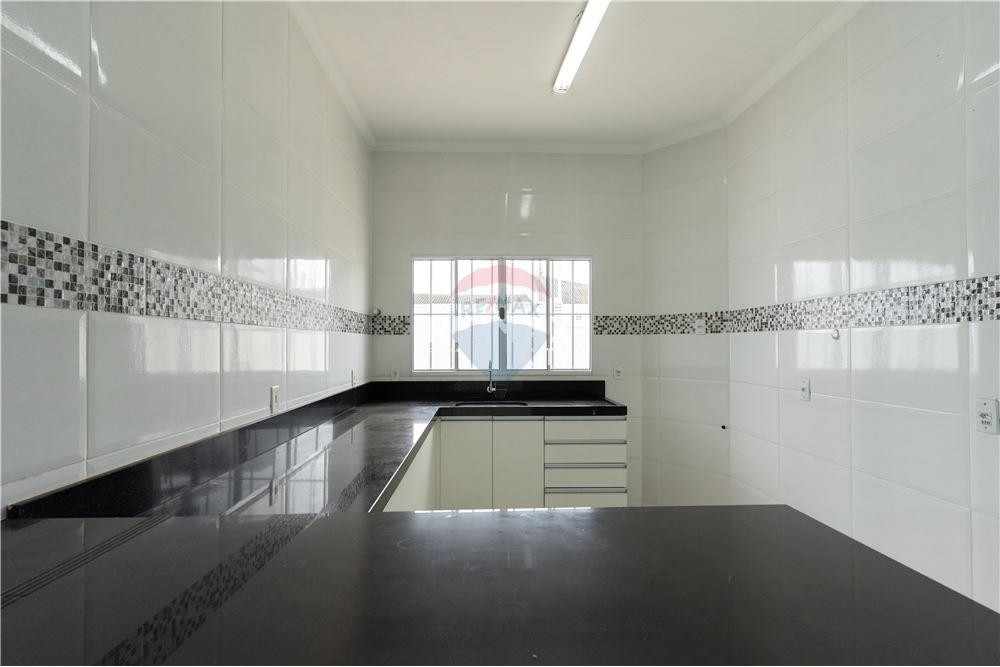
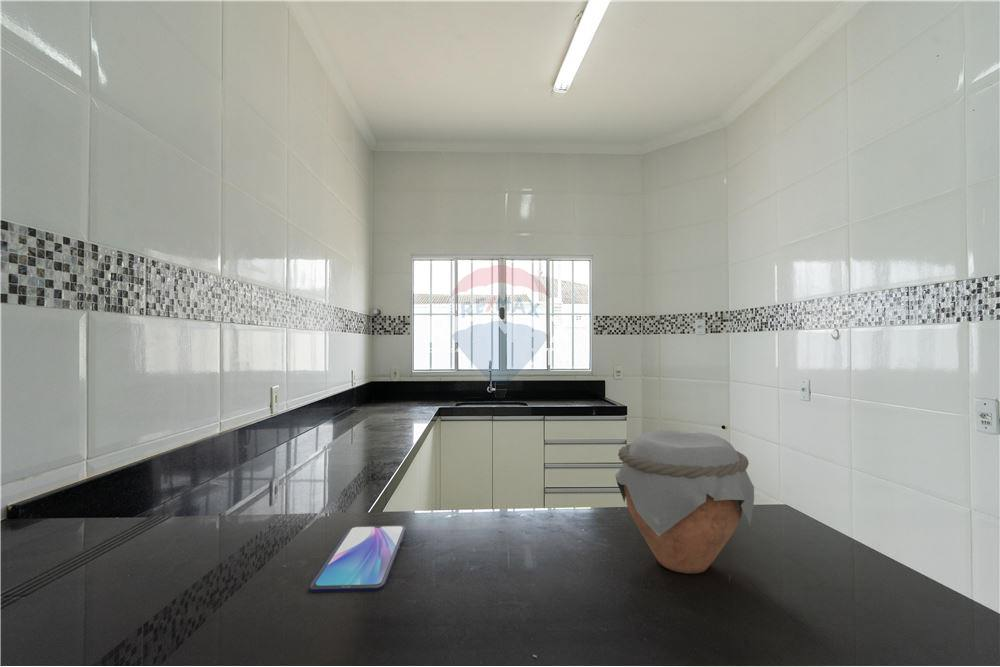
+ jar [614,429,755,575]
+ smartphone [309,524,407,593]
